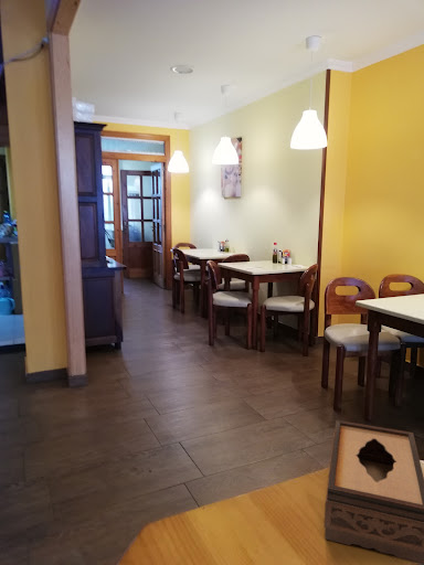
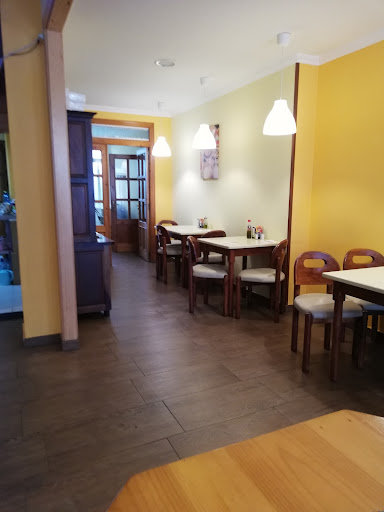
- tissue box [324,419,424,565]
